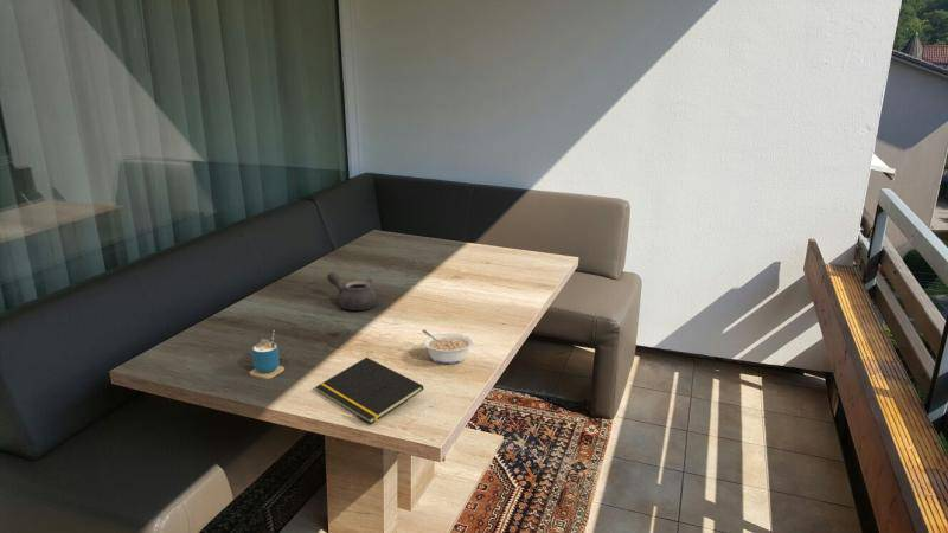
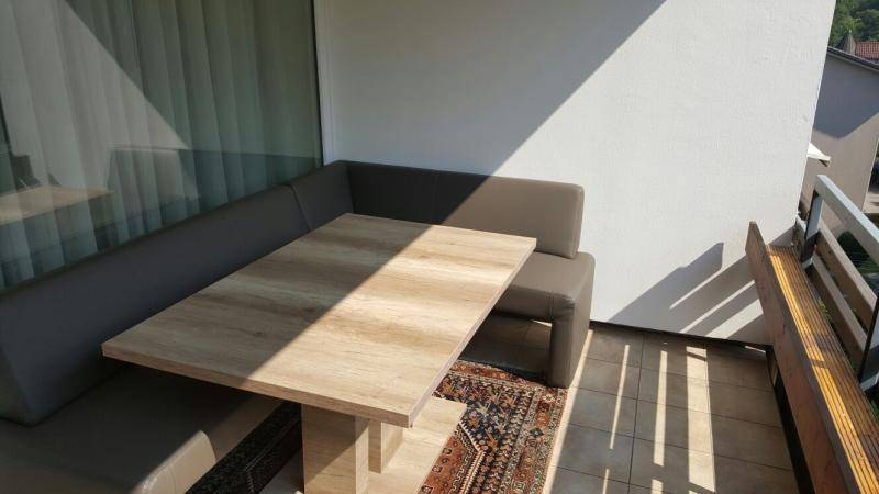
- teapot [326,271,378,312]
- legume [421,329,474,365]
- cup [249,329,286,380]
- notepad [315,357,424,425]
